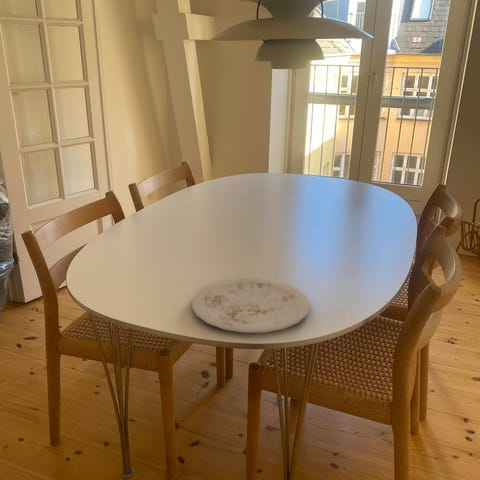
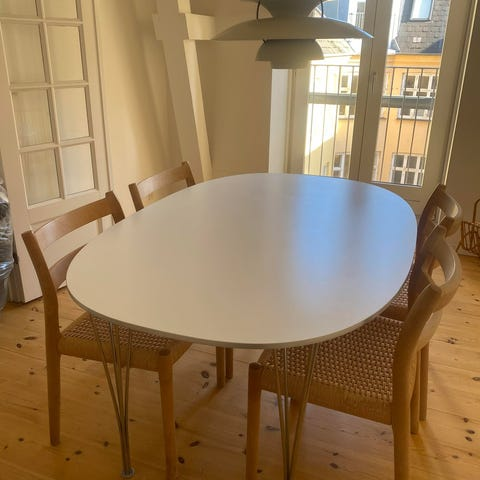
- plate [191,276,311,333]
